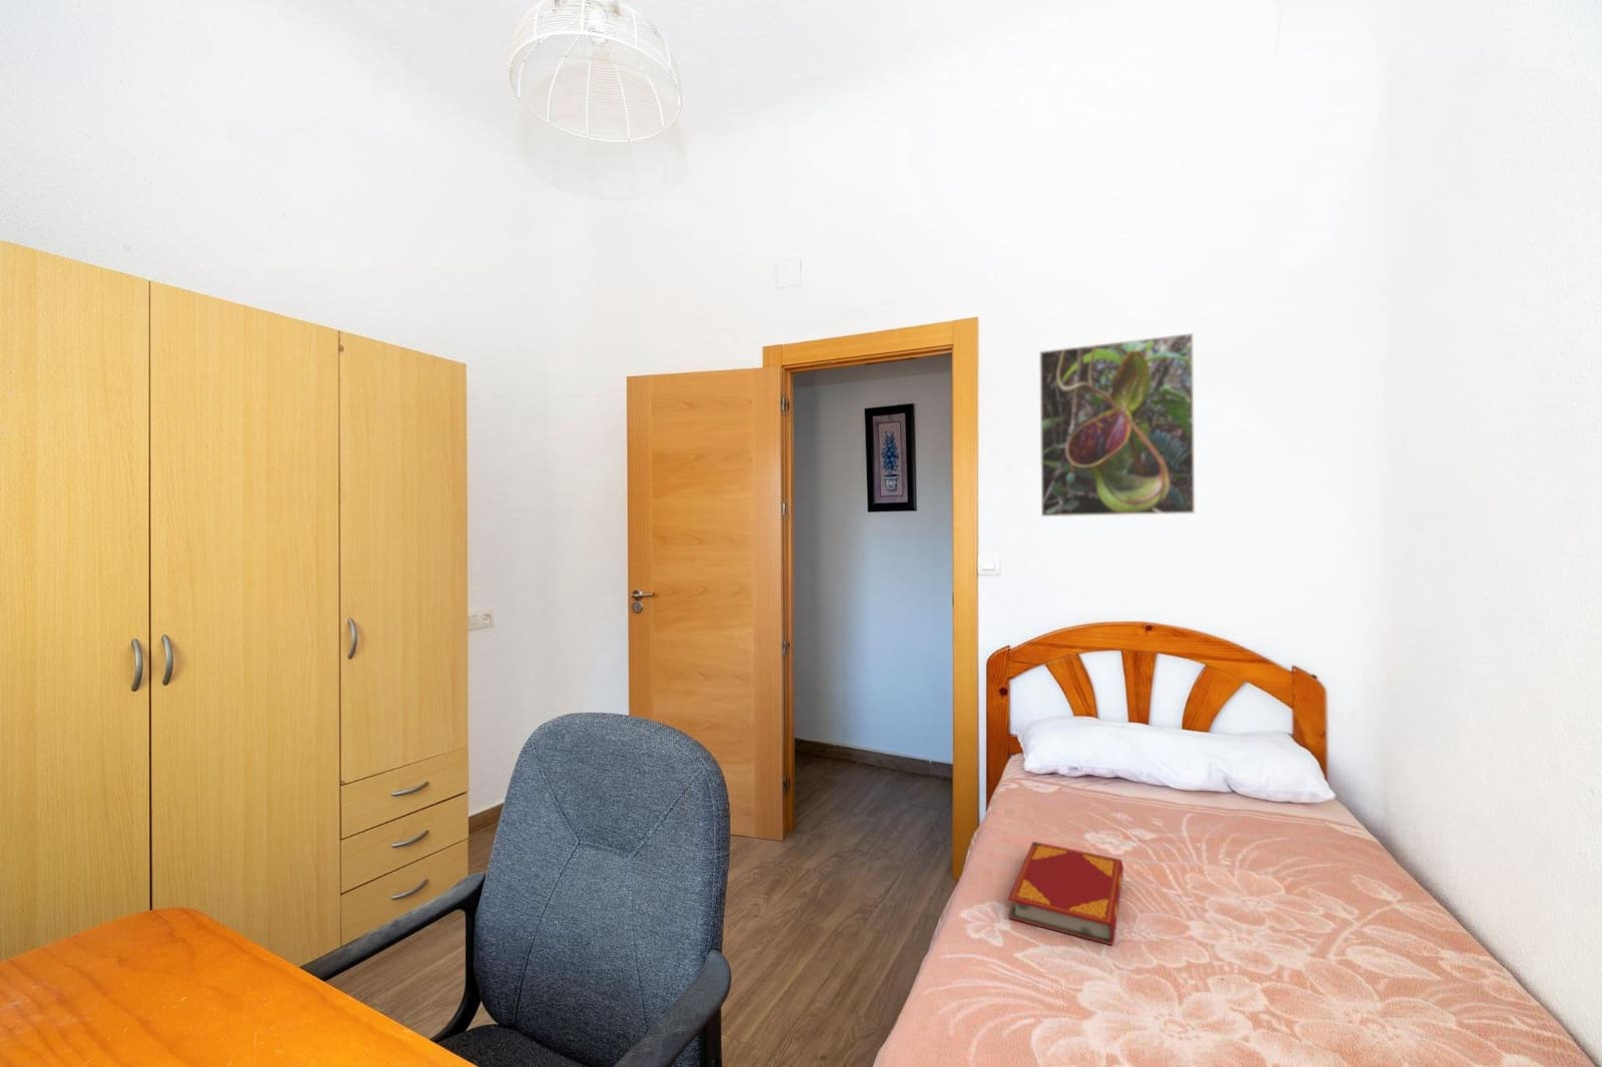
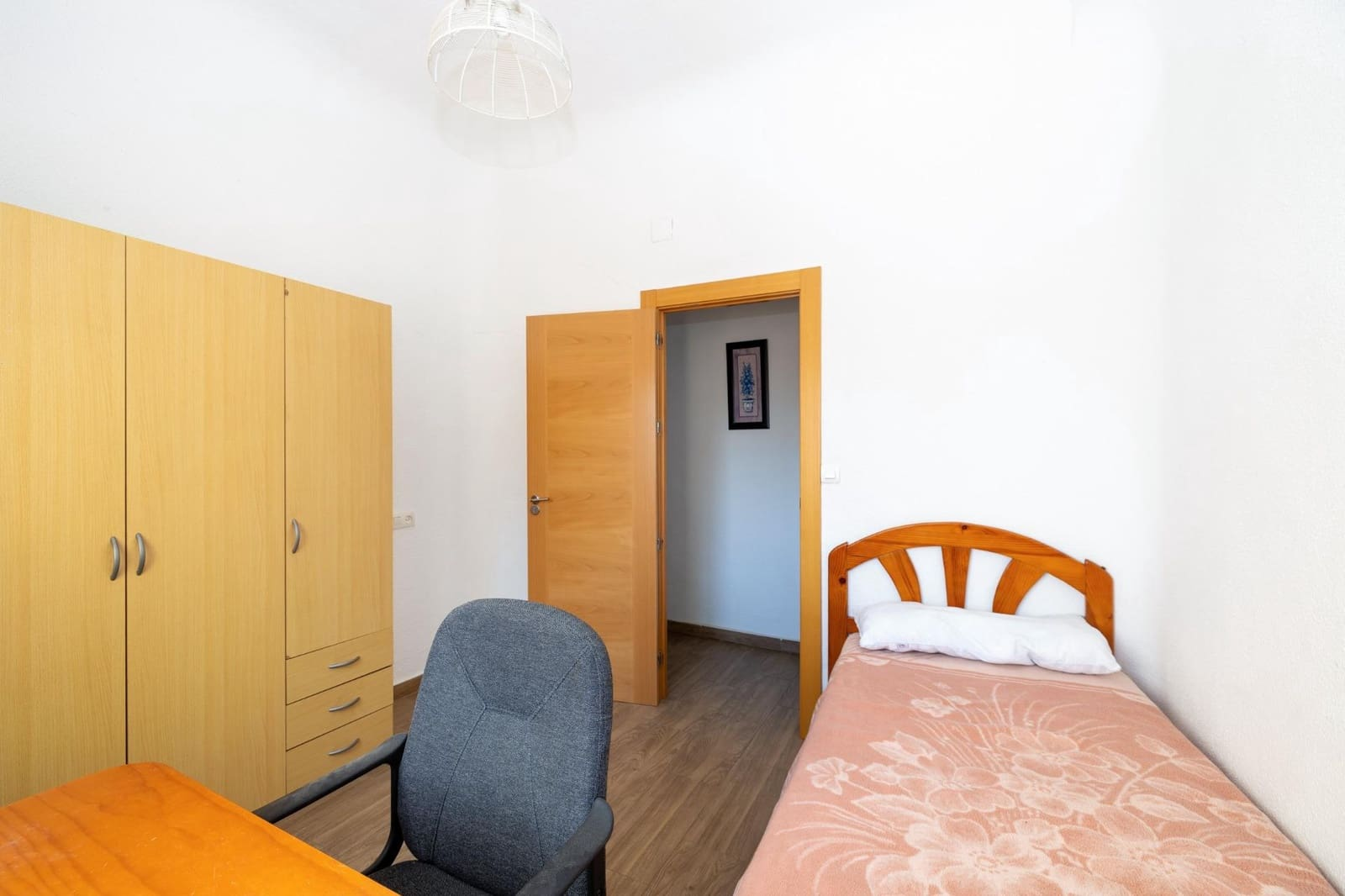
- hardback book [1008,841,1124,946]
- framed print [1039,332,1196,518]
